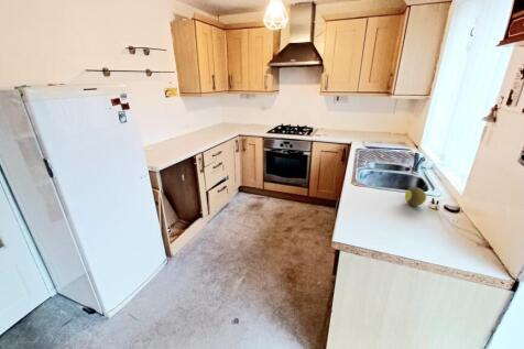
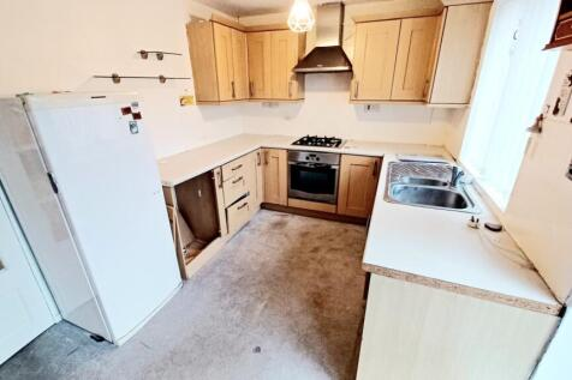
- fruit [404,187,427,207]
